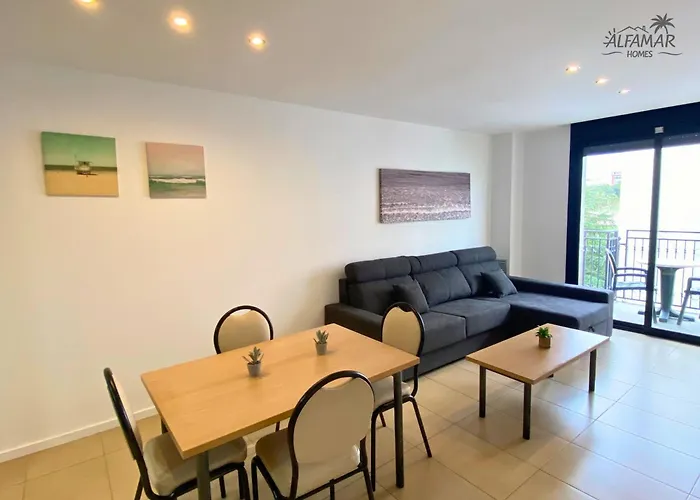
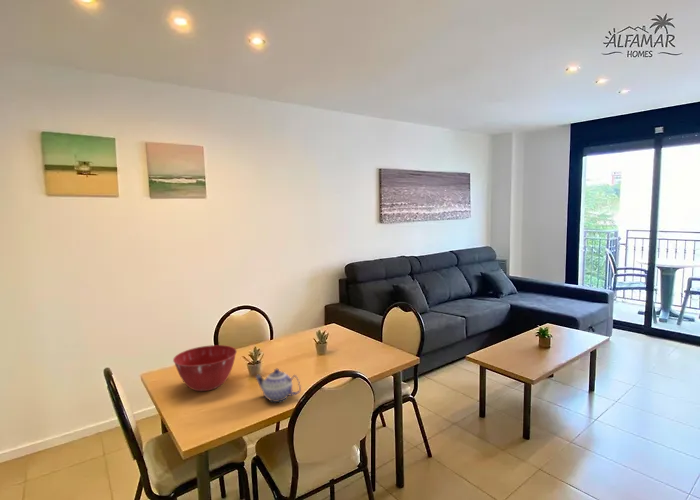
+ mixing bowl [172,344,238,392]
+ teapot [254,368,302,403]
